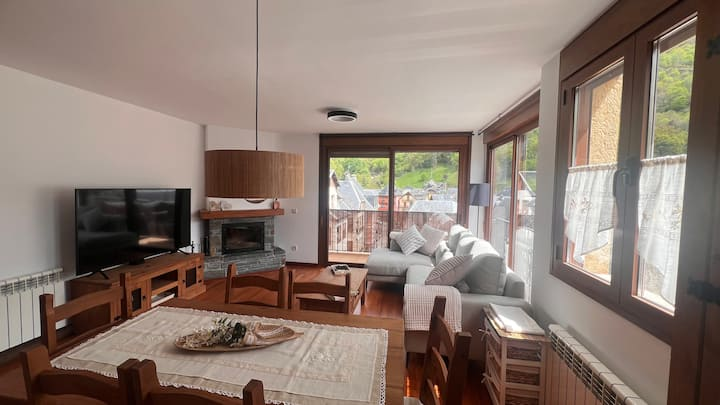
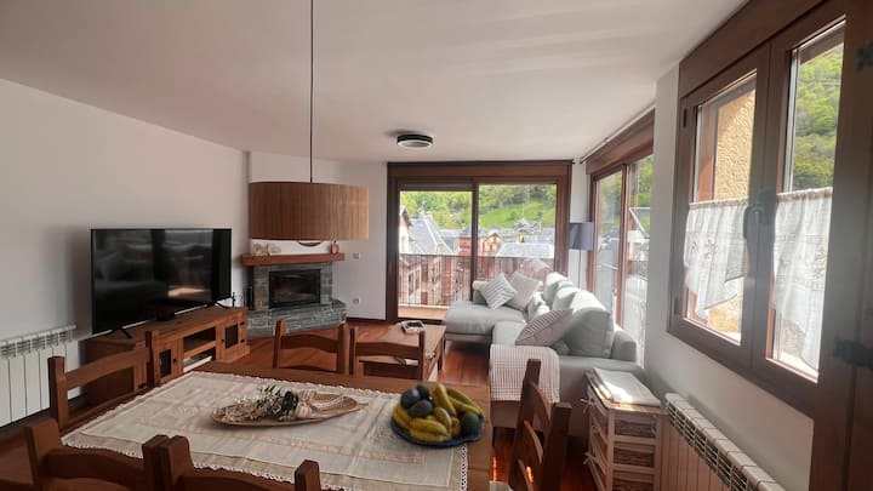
+ fruit bowl [389,382,486,447]
